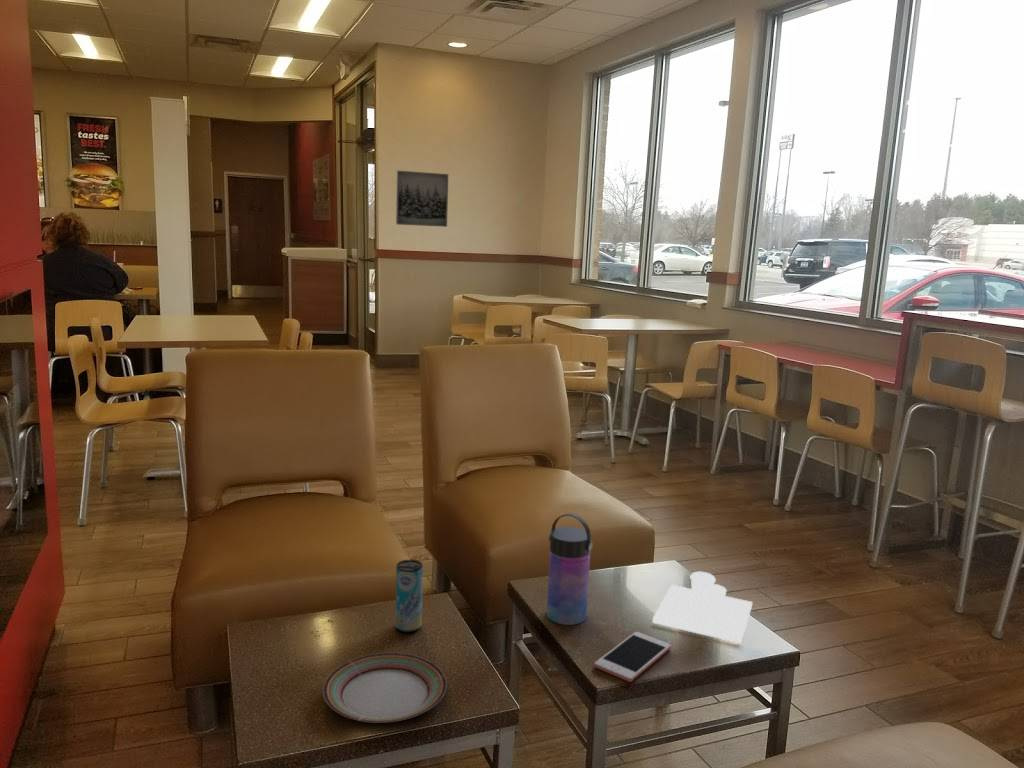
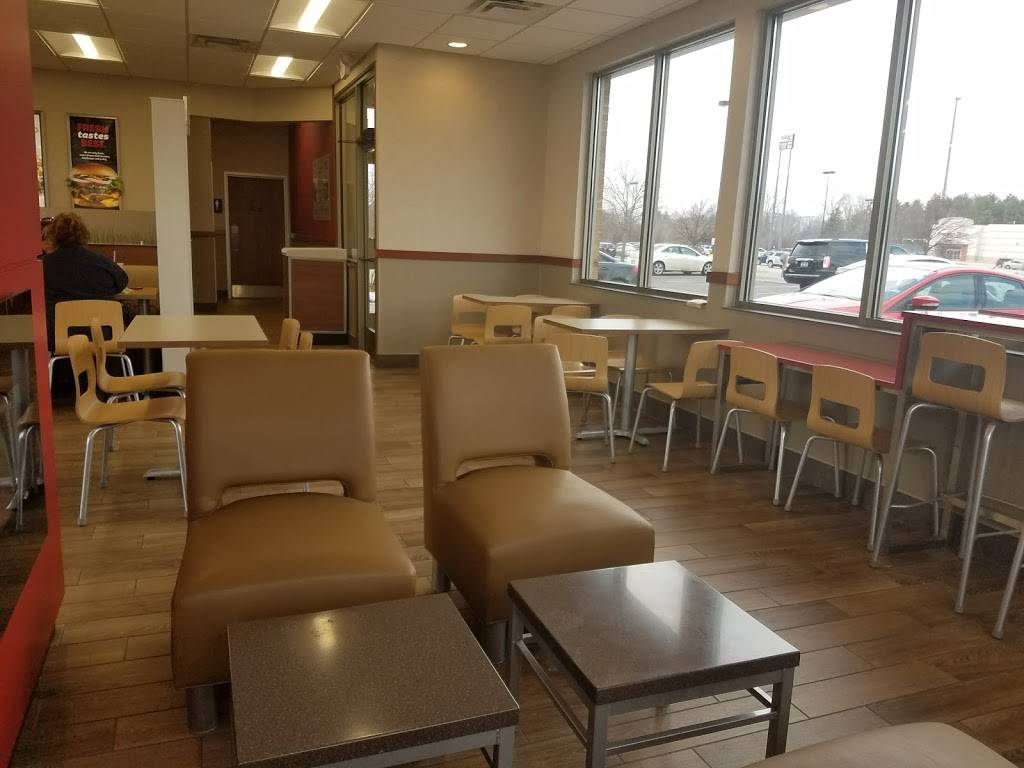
- plate [322,652,448,723]
- wall art [395,170,449,228]
- water bottle [546,512,594,626]
- salt and pepper shaker set [652,571,753,644]
- beverage can [394,559,424,634]
- cell phone [593,631,672,683]
